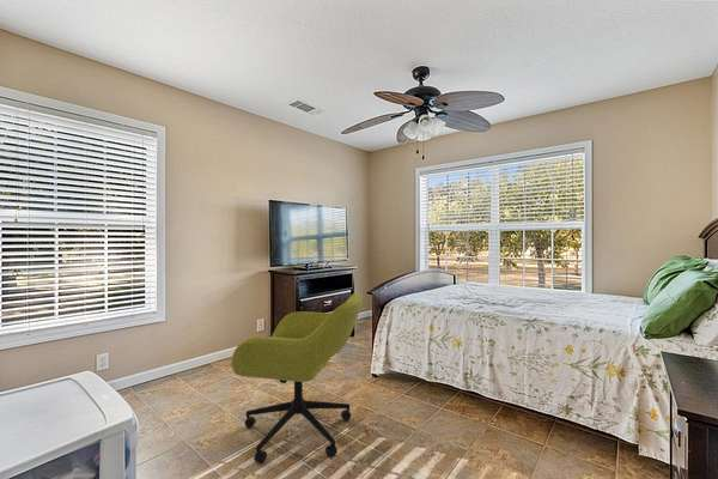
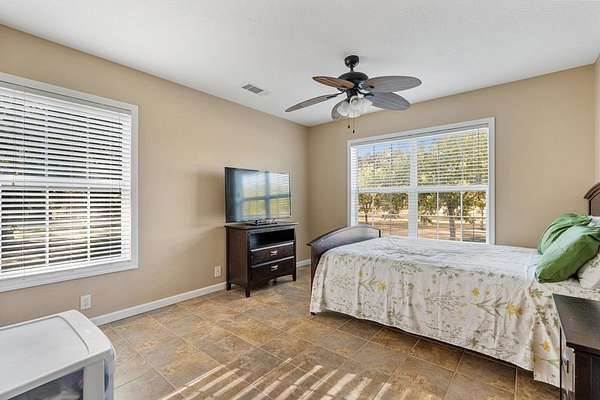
- office chair [231,292,363,465]
